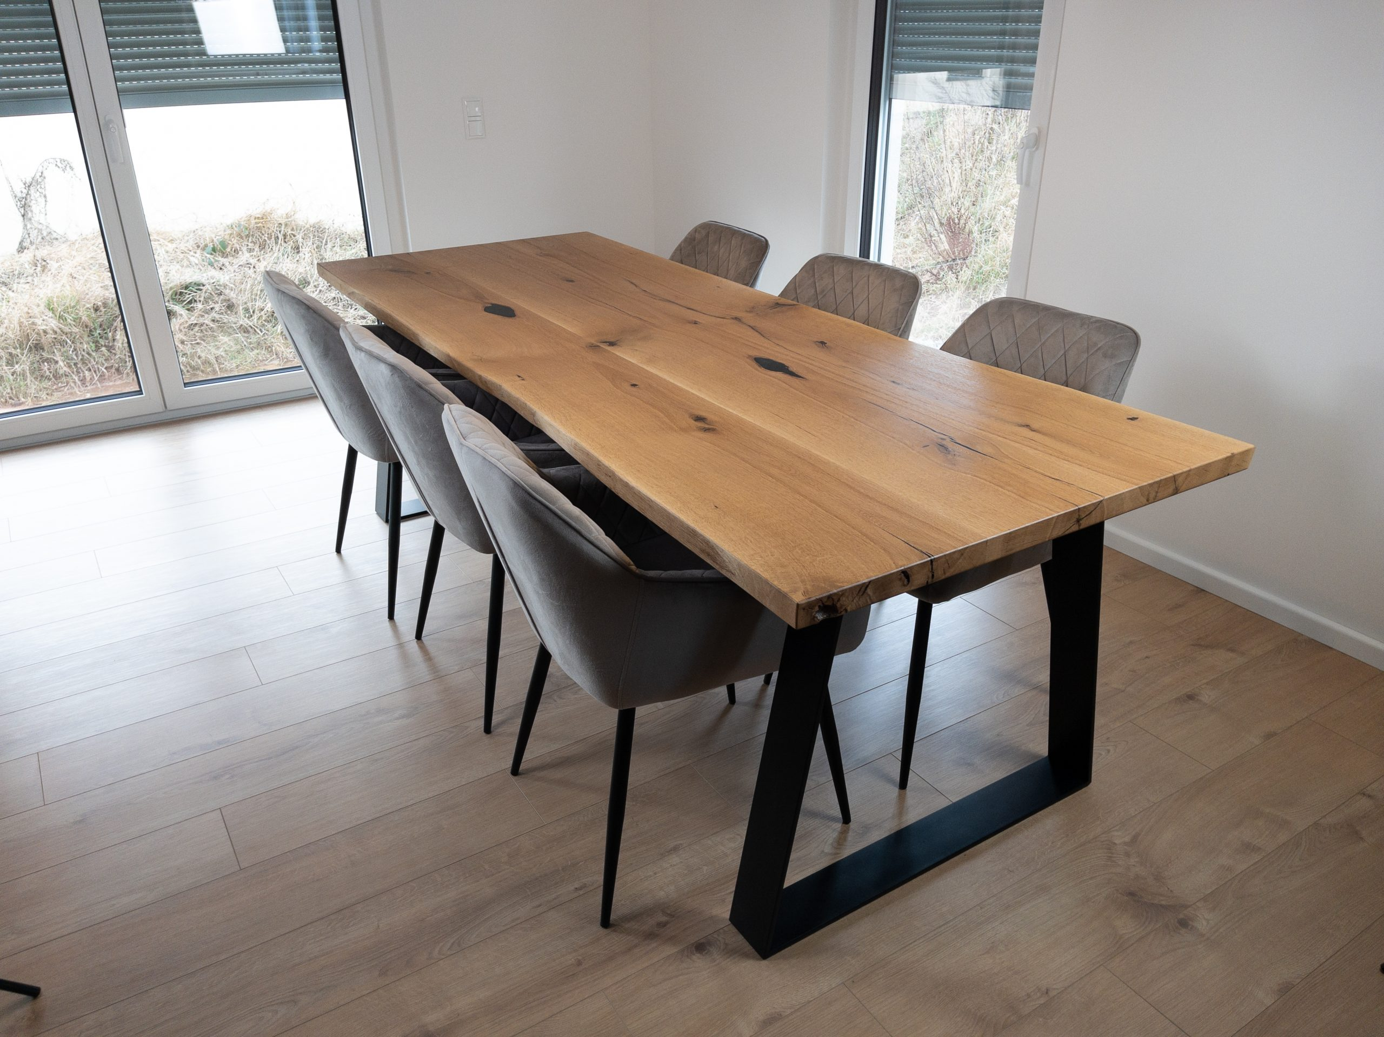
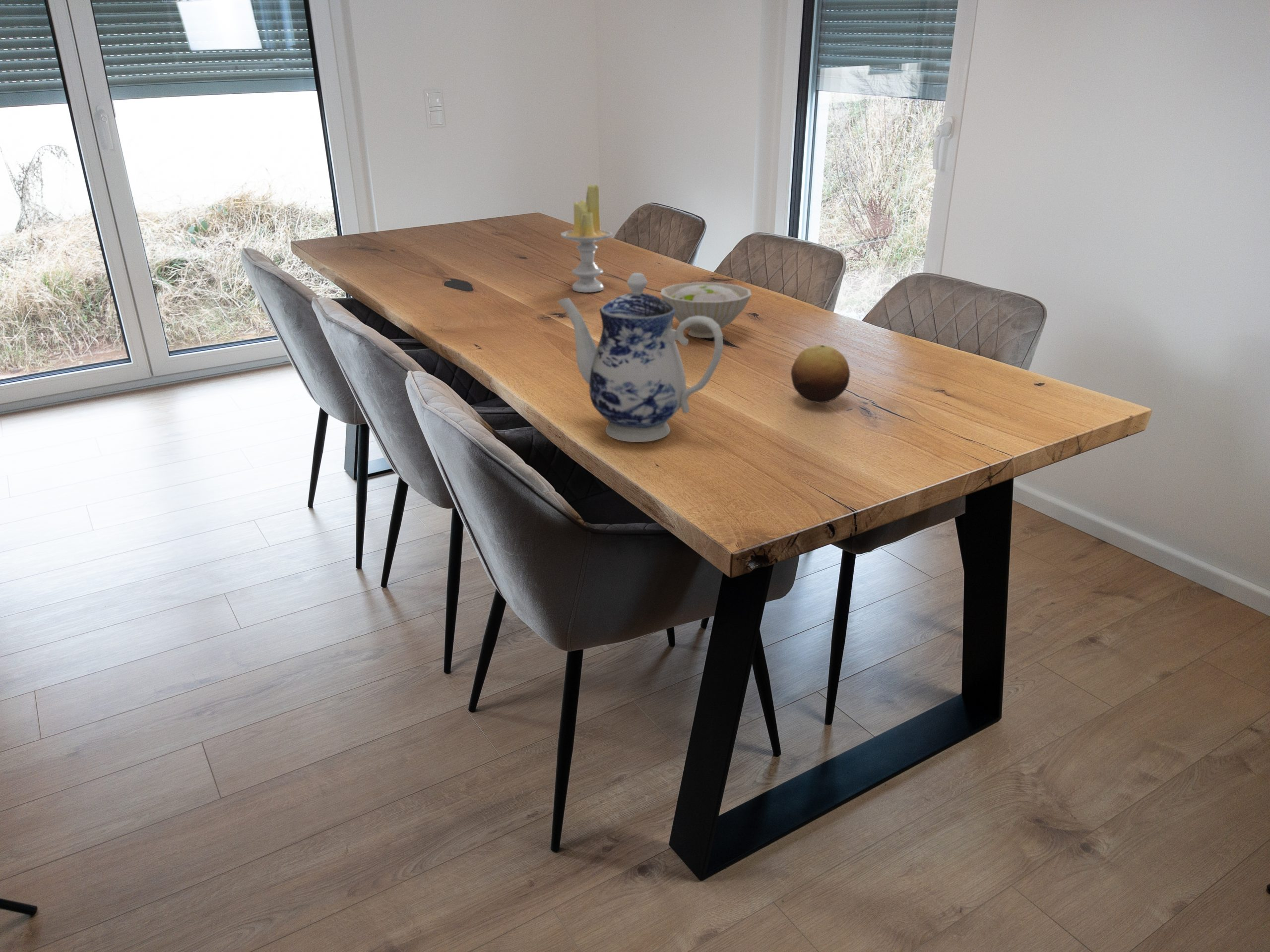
+ teapot [557,272,724,443]
+ bowl [660,282,752,339]
+ candle [560,183,613,293]
+ fruit [790,345,850,404]
